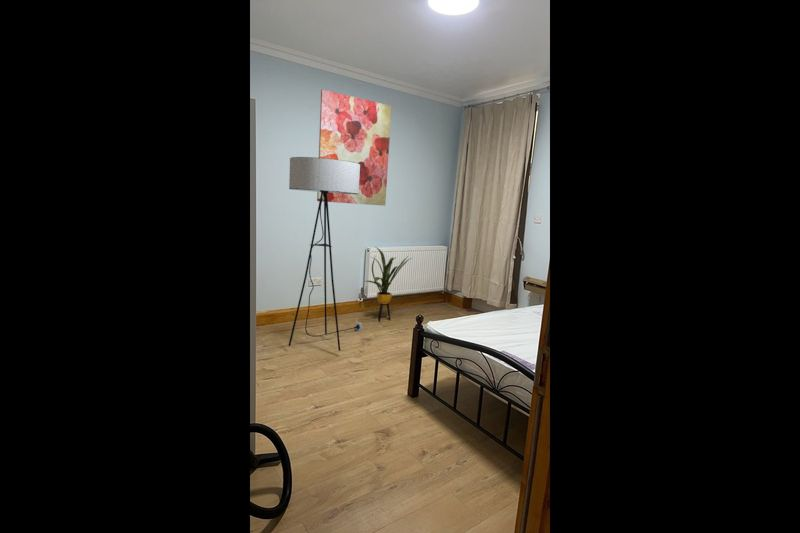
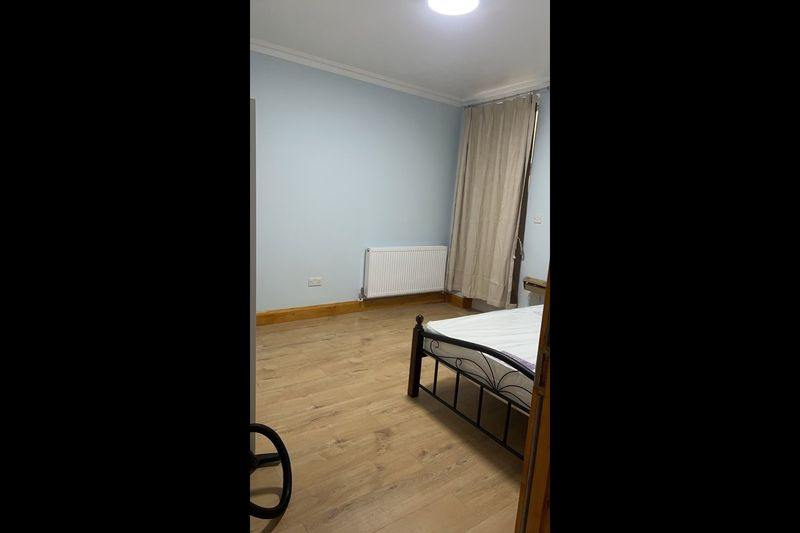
- wall art [316,89,393,207]
- house plant [363,246,413,322]
- floor lamp [287,156,364,352]
